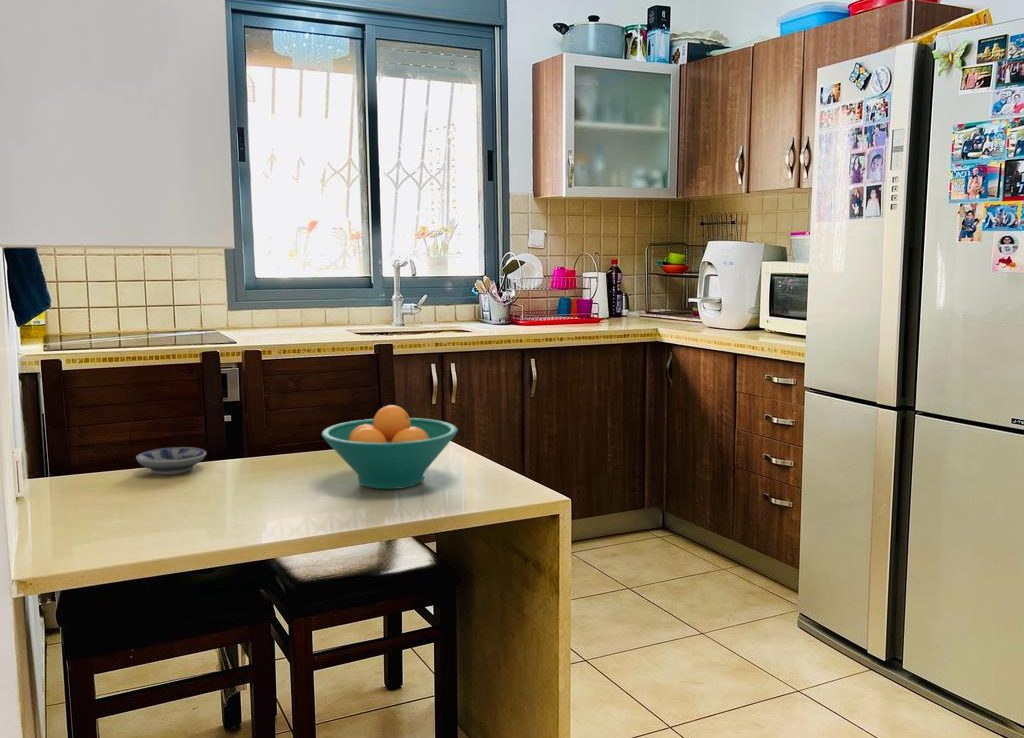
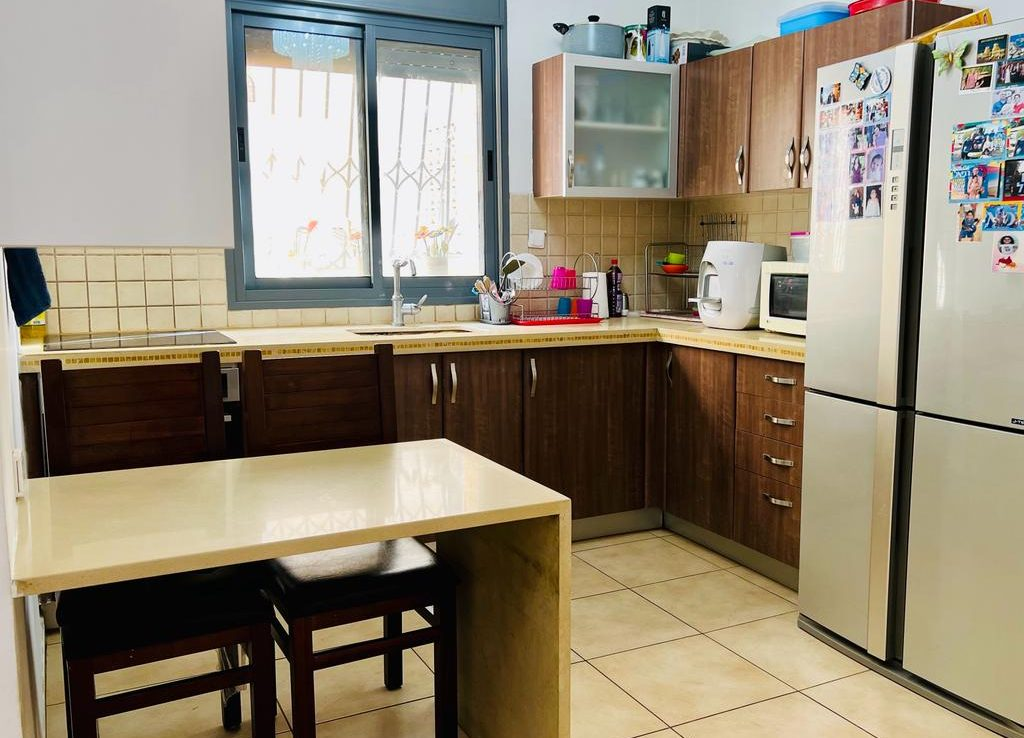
- bowl [135,446,207,476]
- fruit bowl [321,404,459,490]
